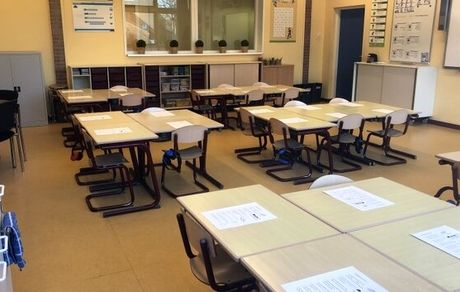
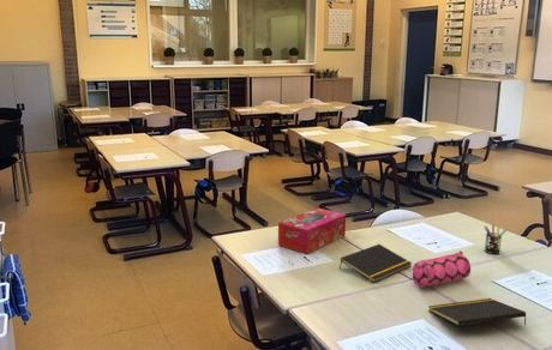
+ pen holder [484,223,508,255]
+ pencil case [412,249,472,288]
+ tissue box [277,207,347,255]
+ notepad [338,243,413,284]
+ notepad [427,297,527,327]
